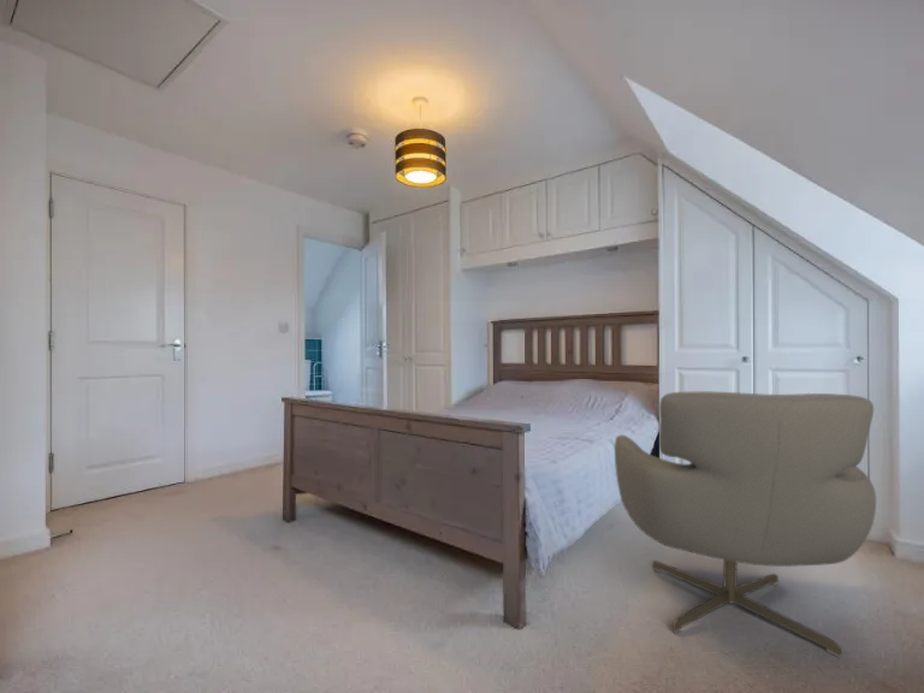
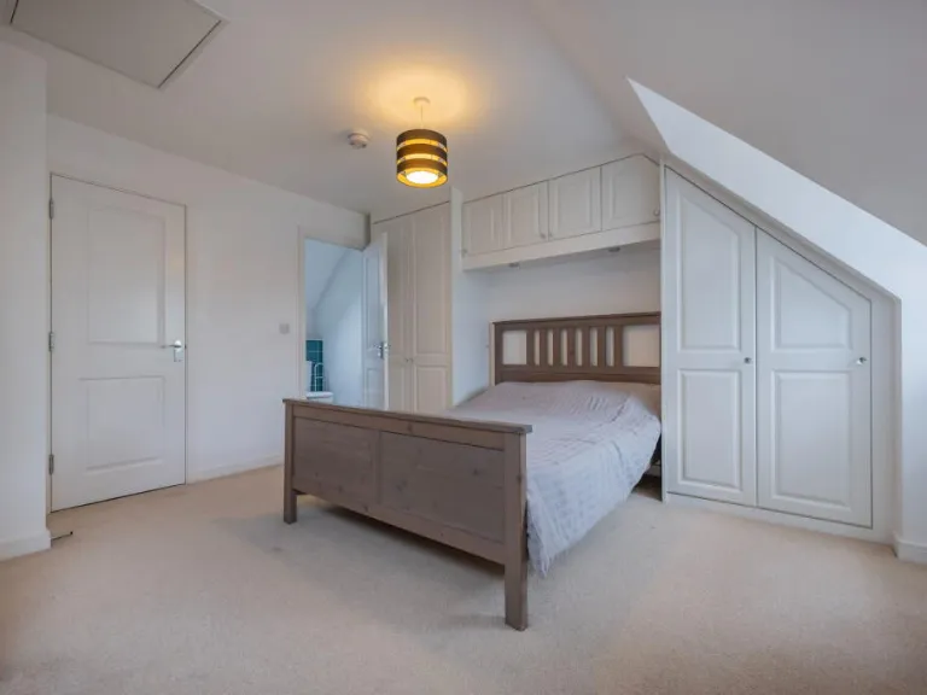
- chair [614,390,877,659]
